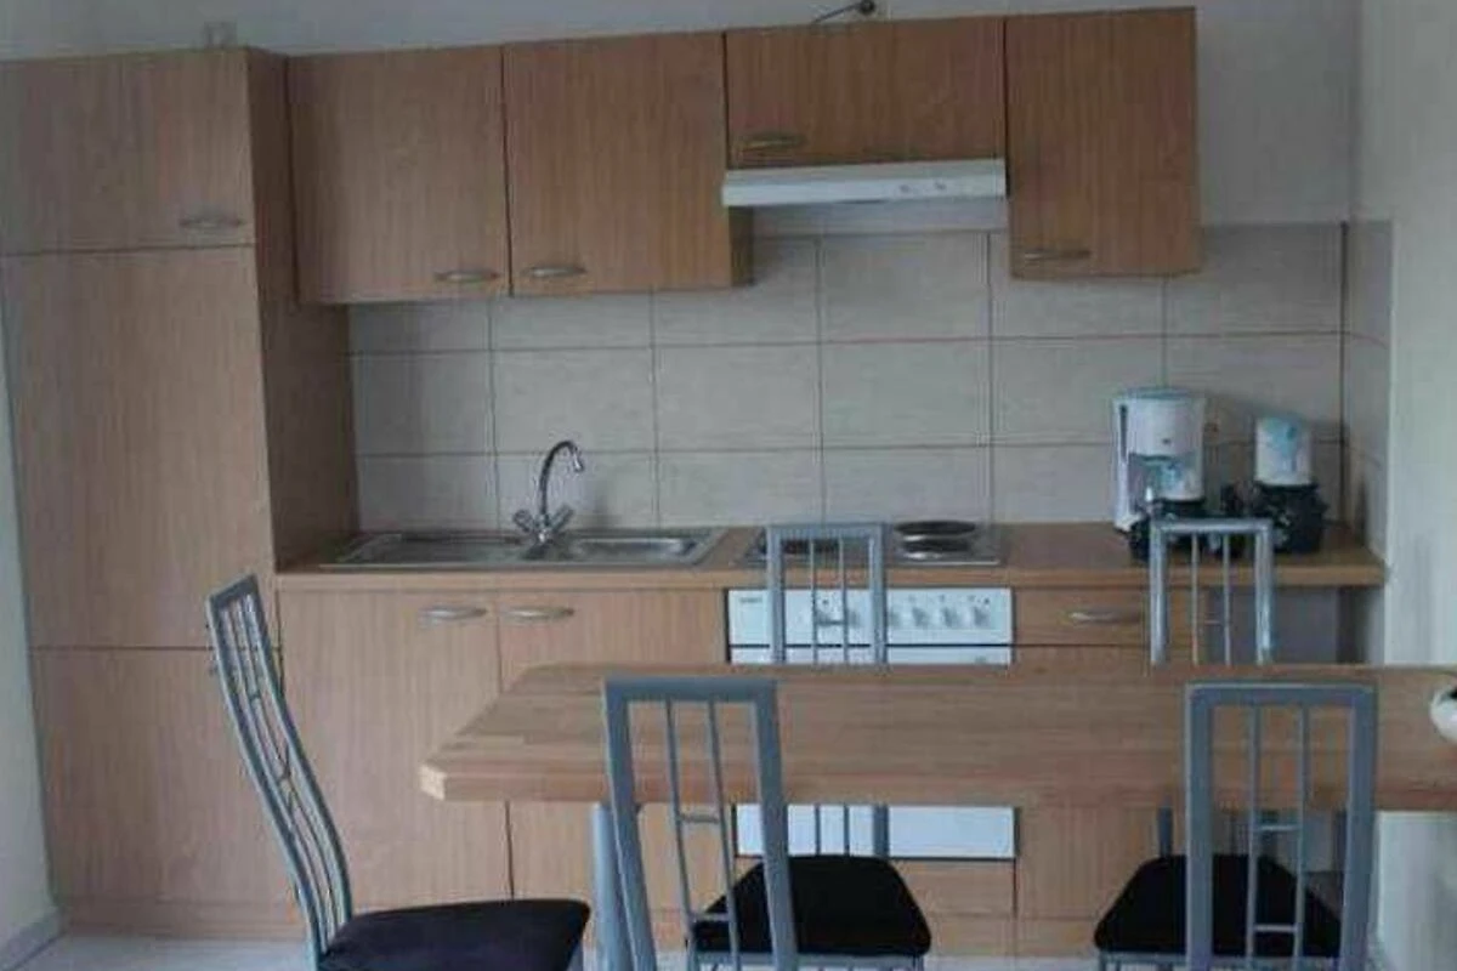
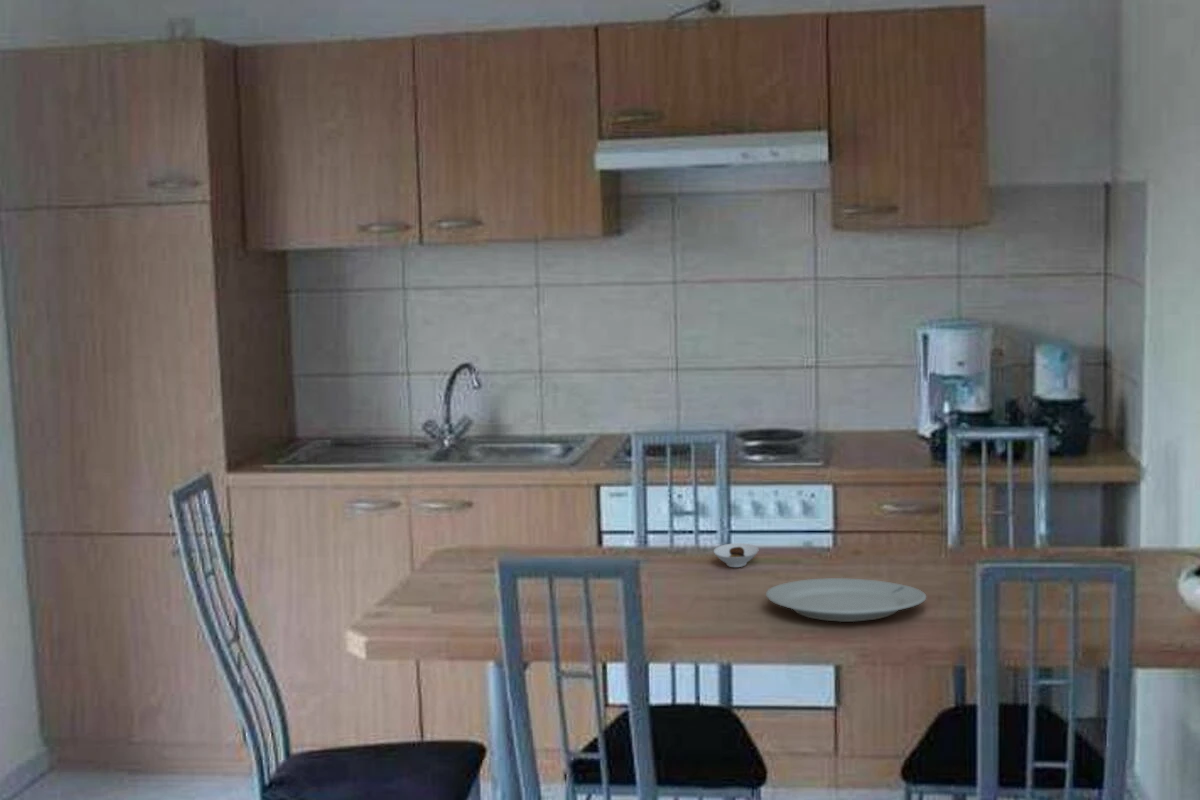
+ chinaware [765,577,927,623]
+ saucer [713,542,760,568]
